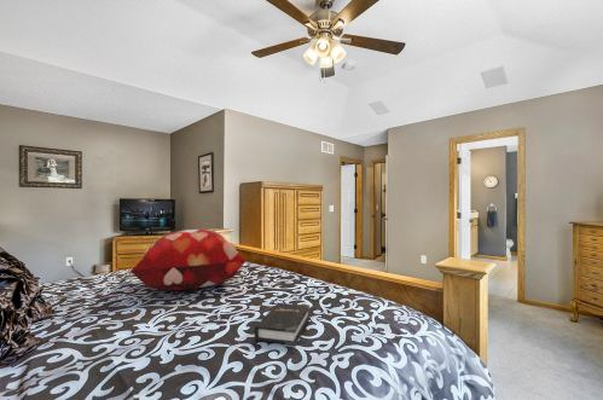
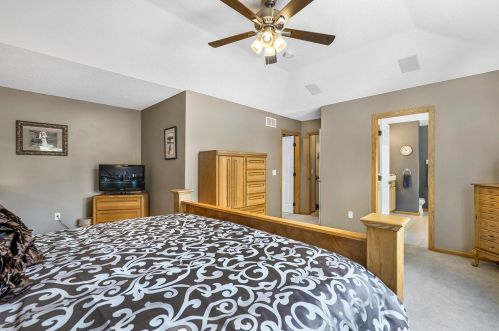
- decorative pillow [129,228,249,291]
- hardback book [254,302,311,347]
